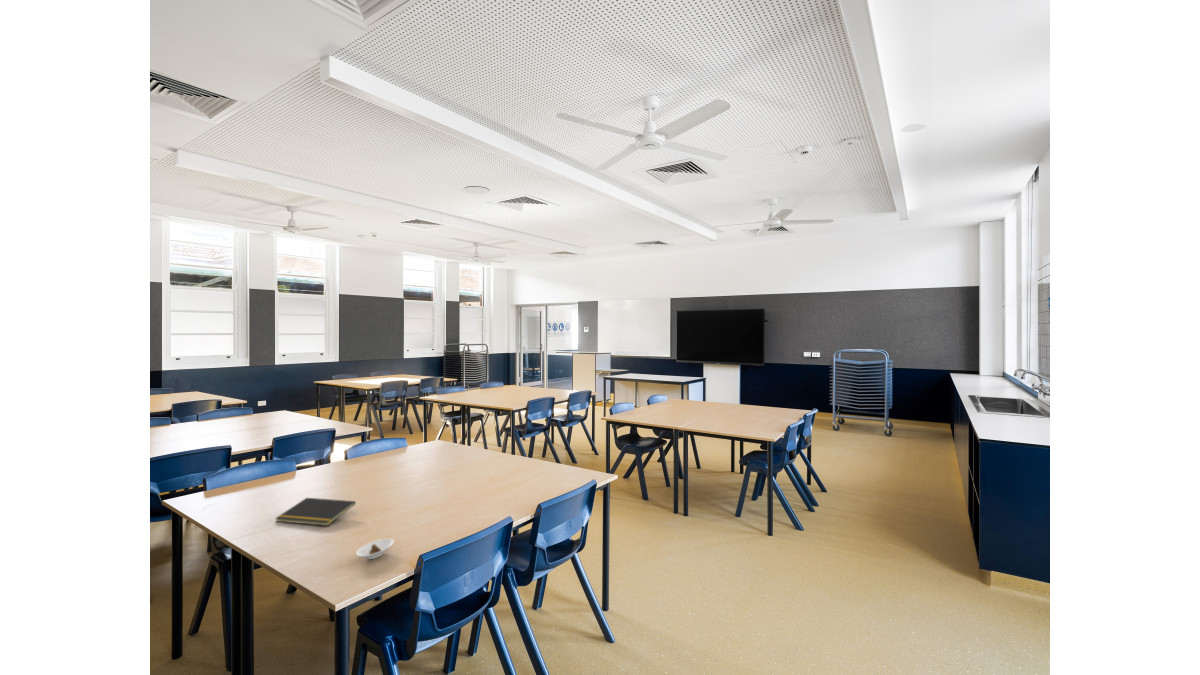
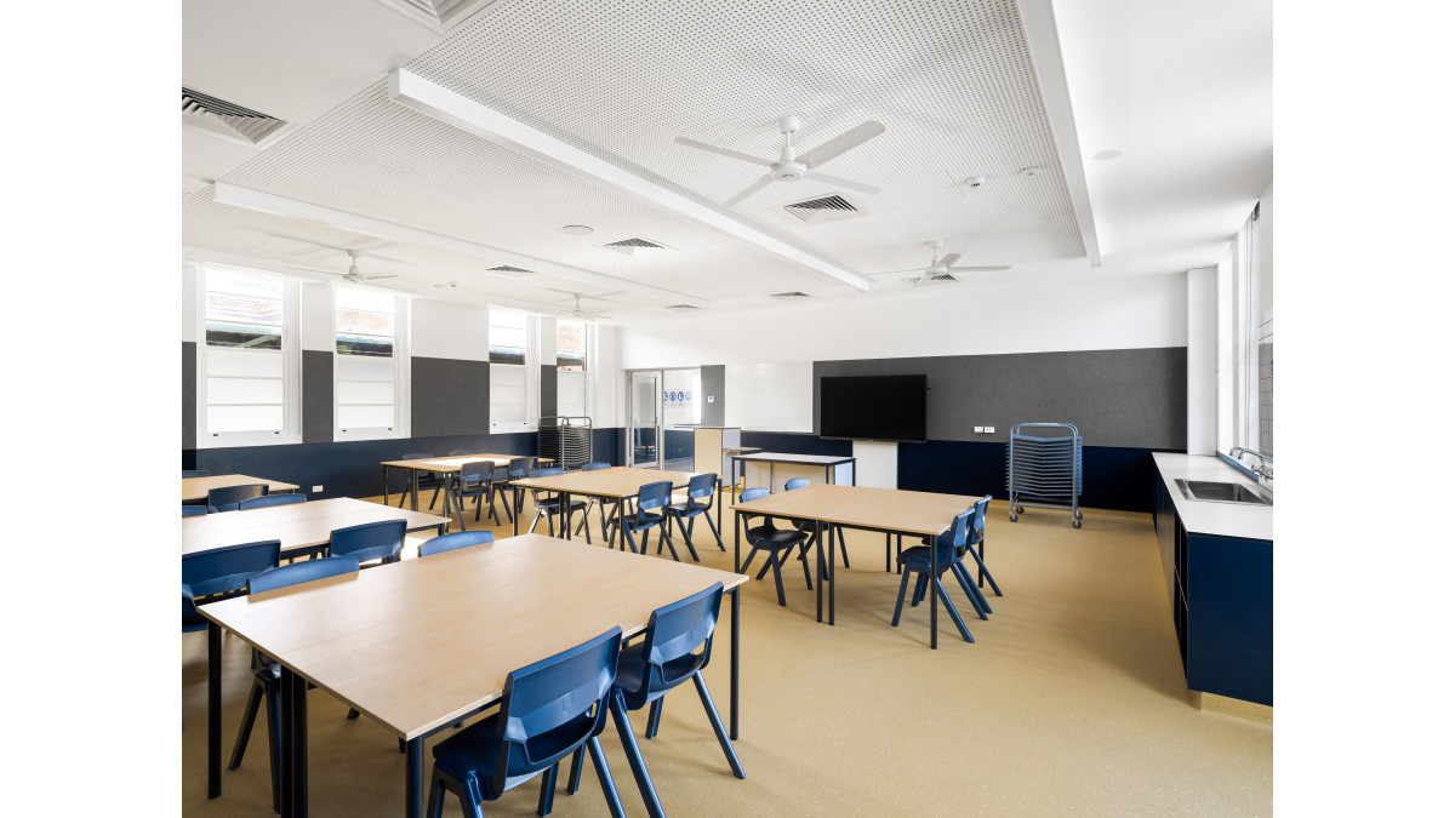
- saucer [355,537,395,560]
- notepad [274,497,357,527]
